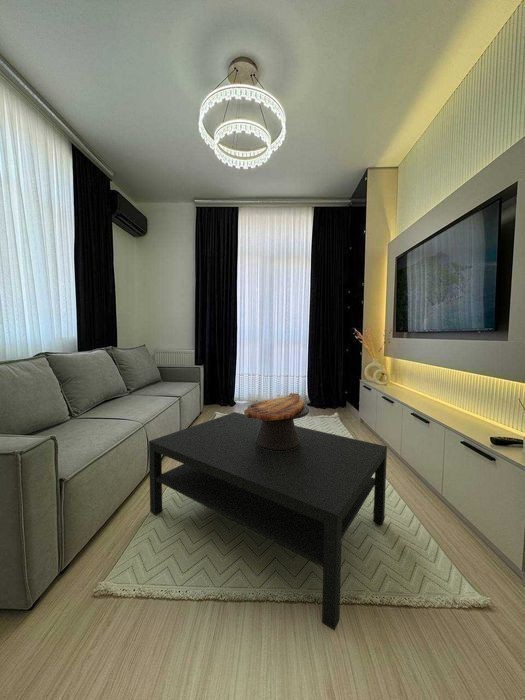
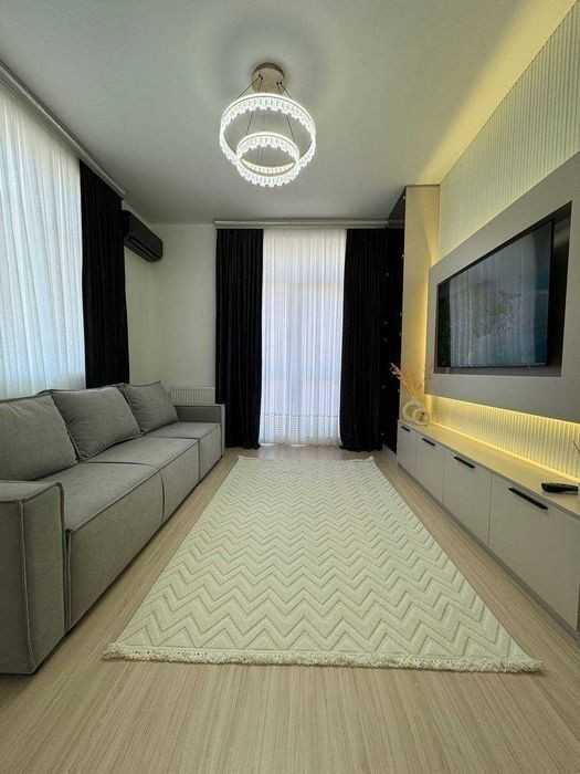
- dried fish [243,392,310,451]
- coffee table [148,411,388,632]
